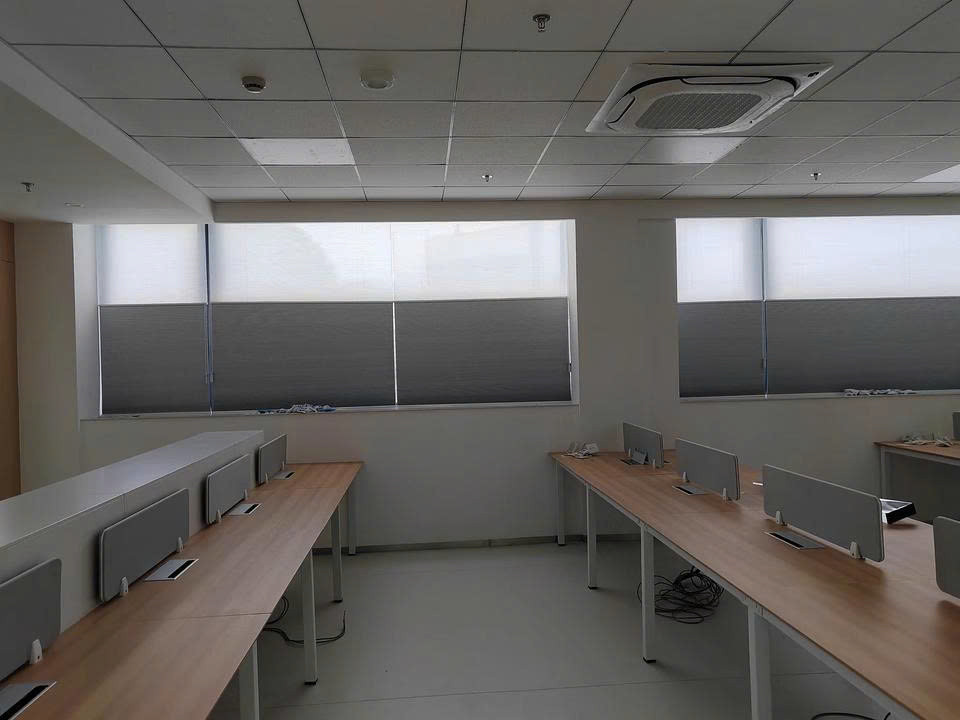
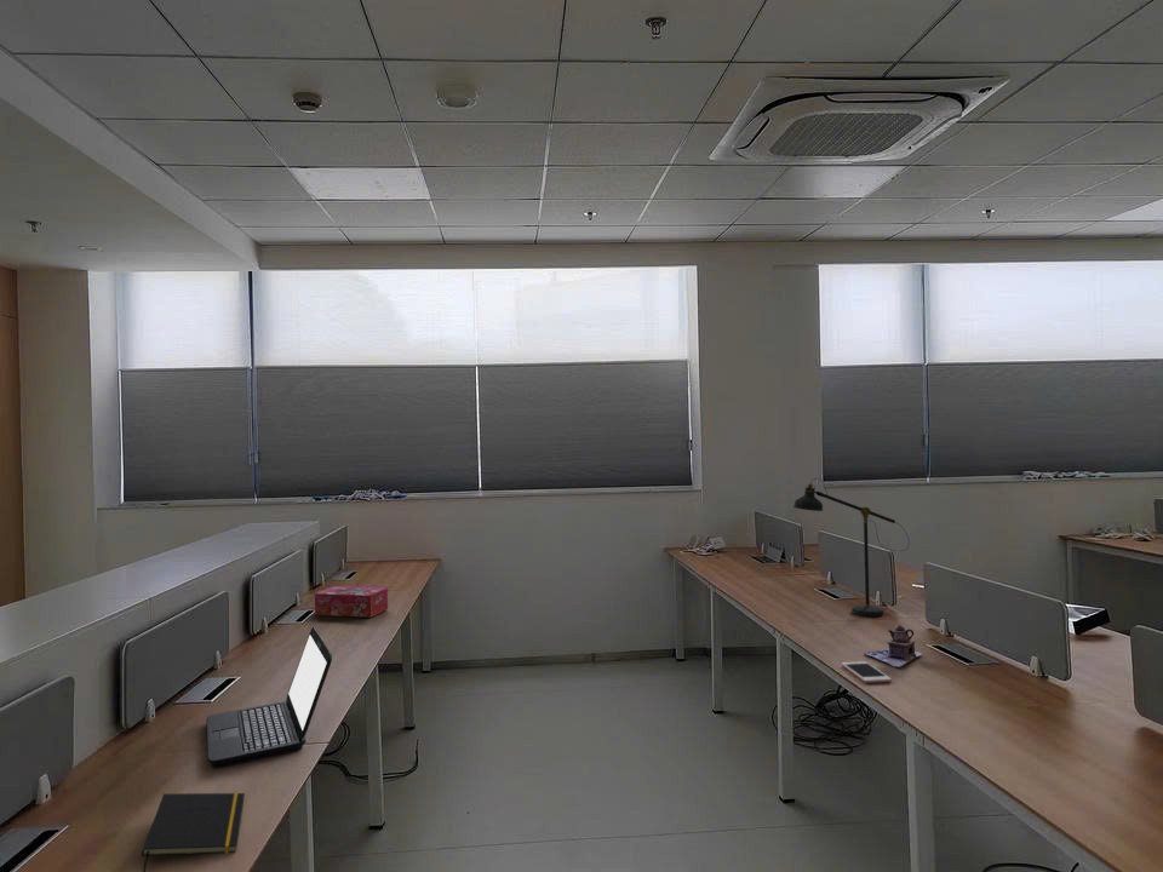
+ notepad [141,792,246,872]
+ desk lamp [792,477,910,618]
+ tissue box [314,585,389,619]
+ laptop [205,625,333,769]
+ teapot [863,624,923,669]
+ cell phone [841,660,893,684]
